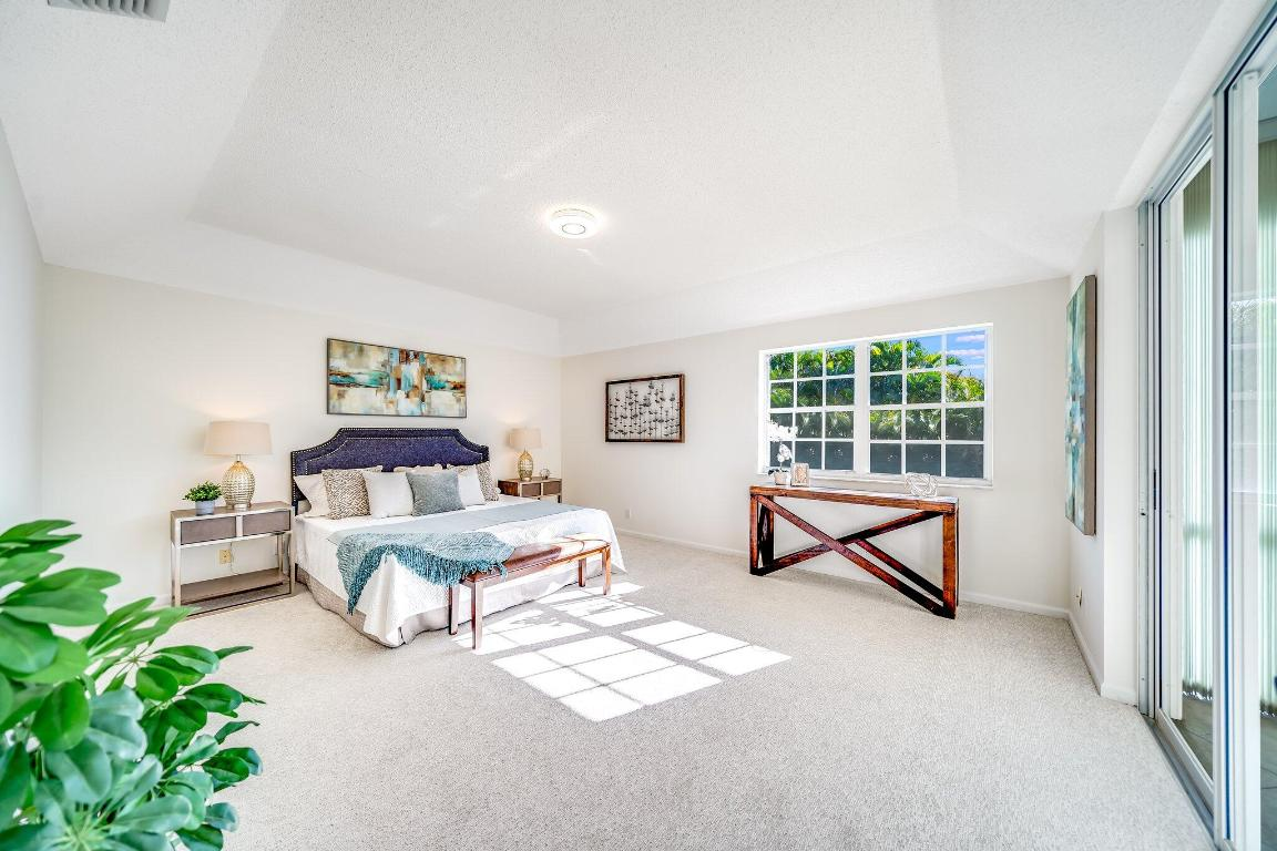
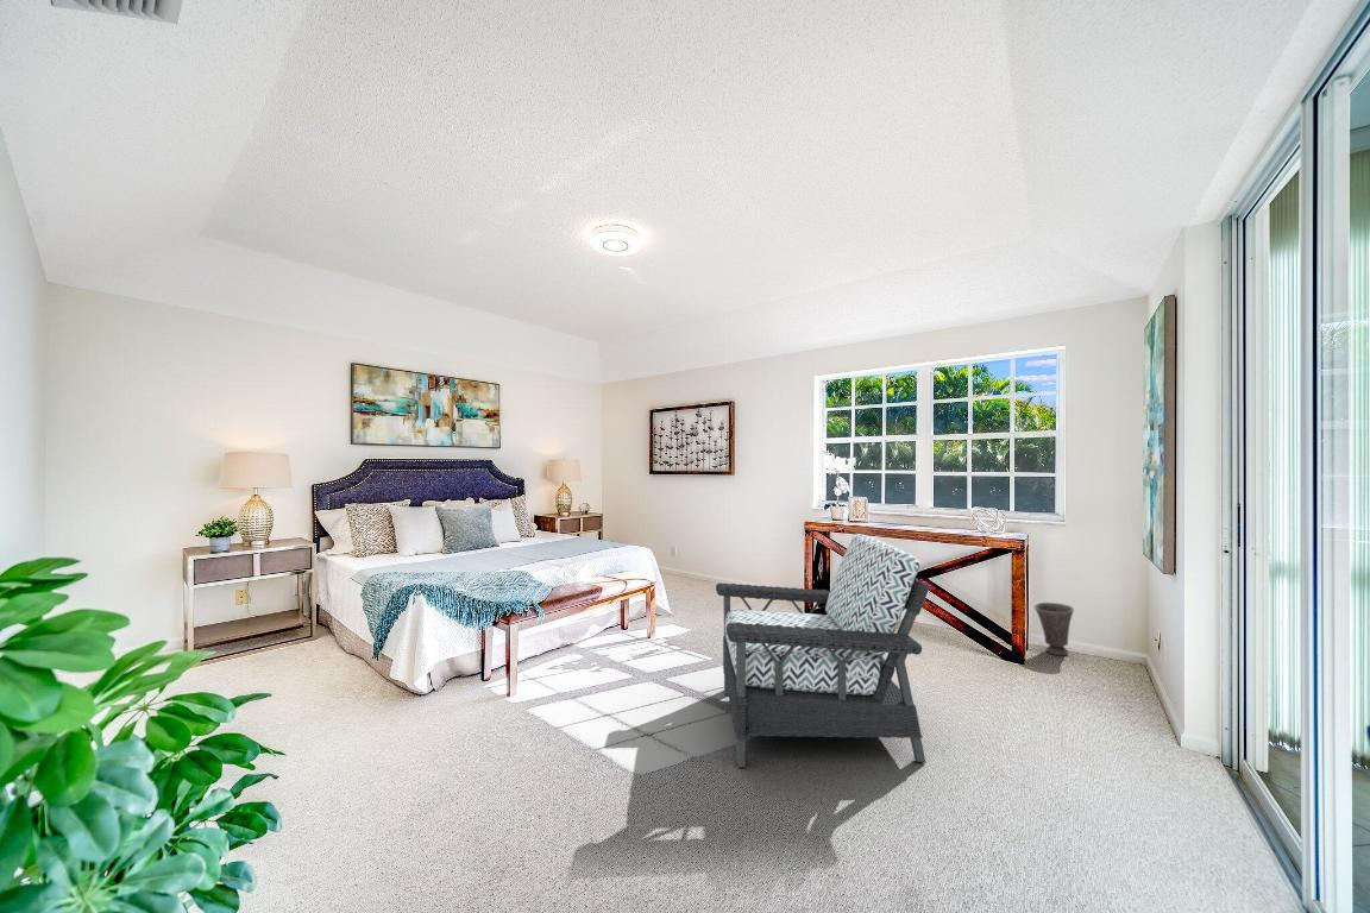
+ vase [1033,602,1075,656]
+ armchair [715,533,931,769]
